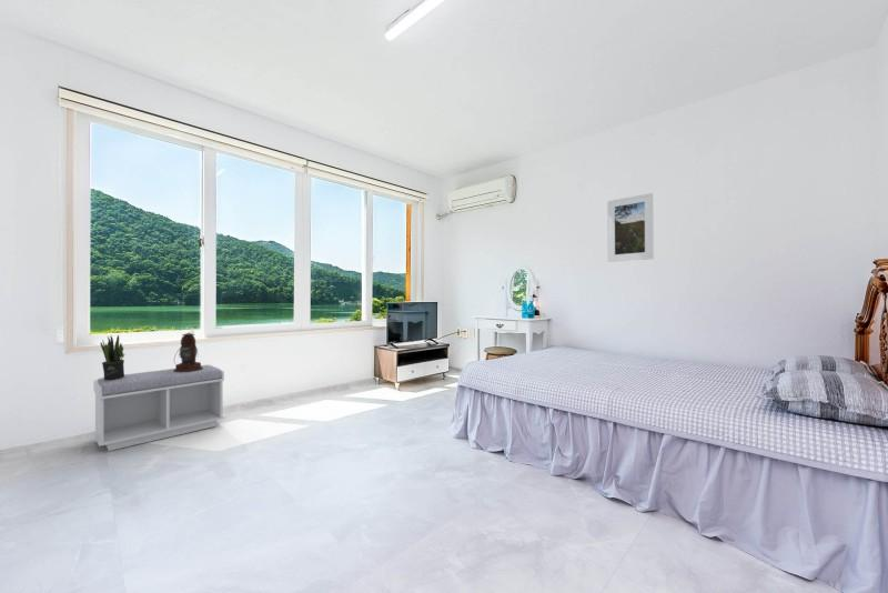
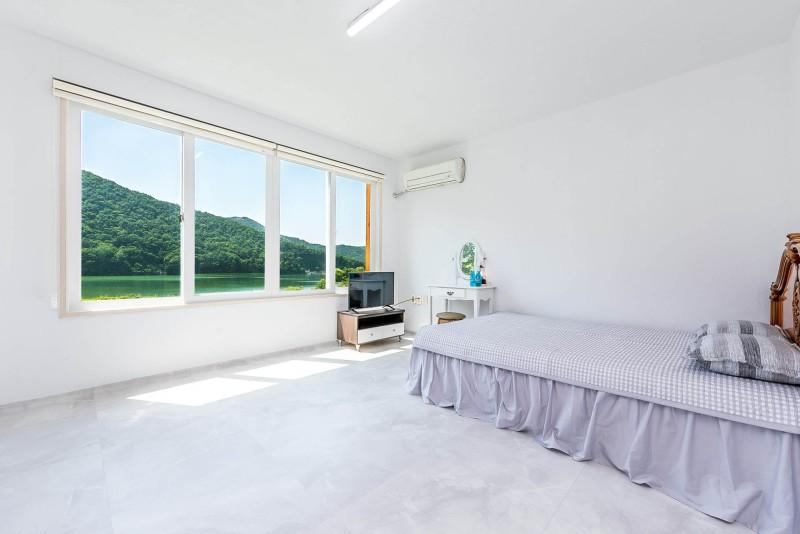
- potted plant [100,334,125,380]
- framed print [606,192,655,263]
- lantern [173,330,203,372]
- bench [92,364,225,452]
